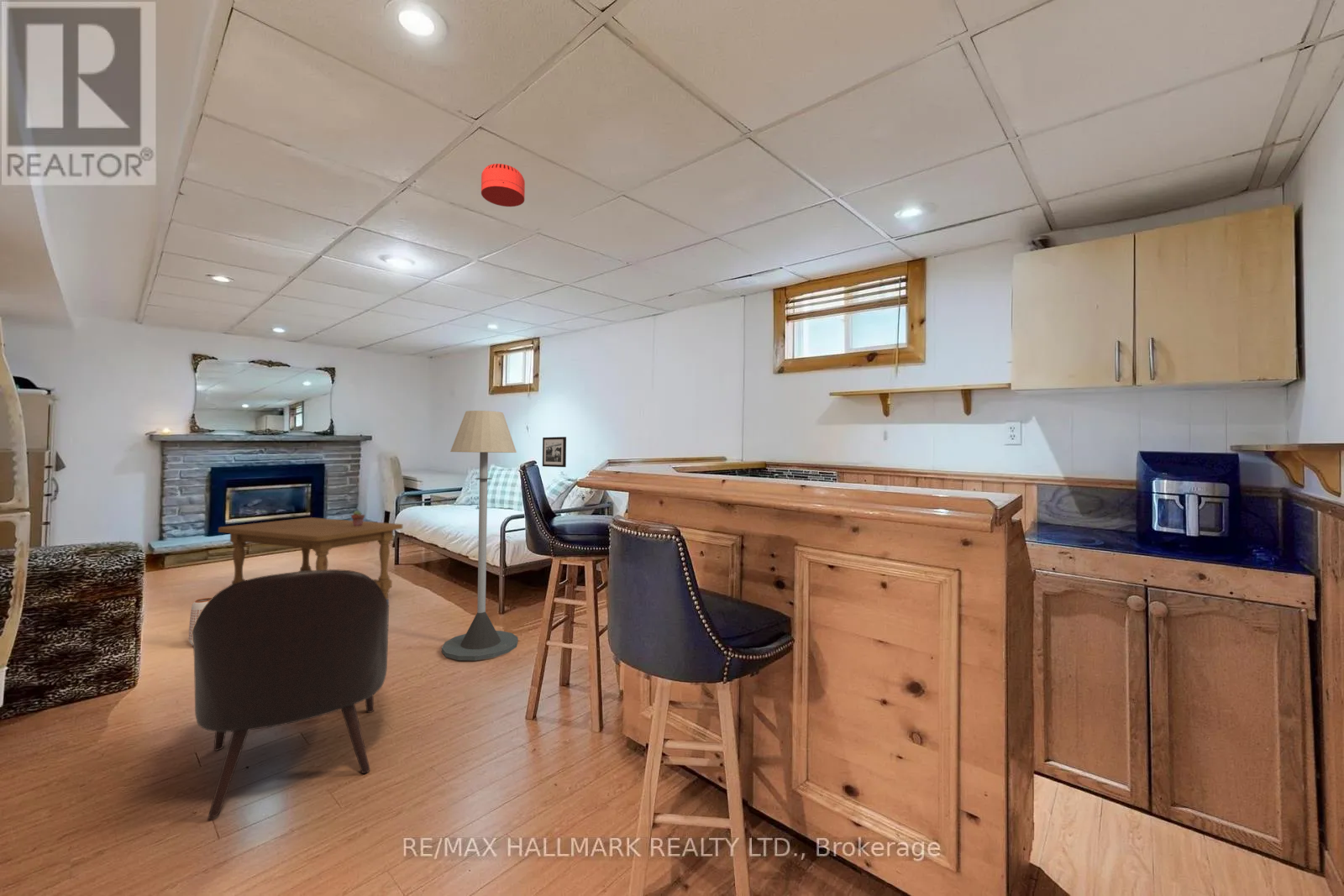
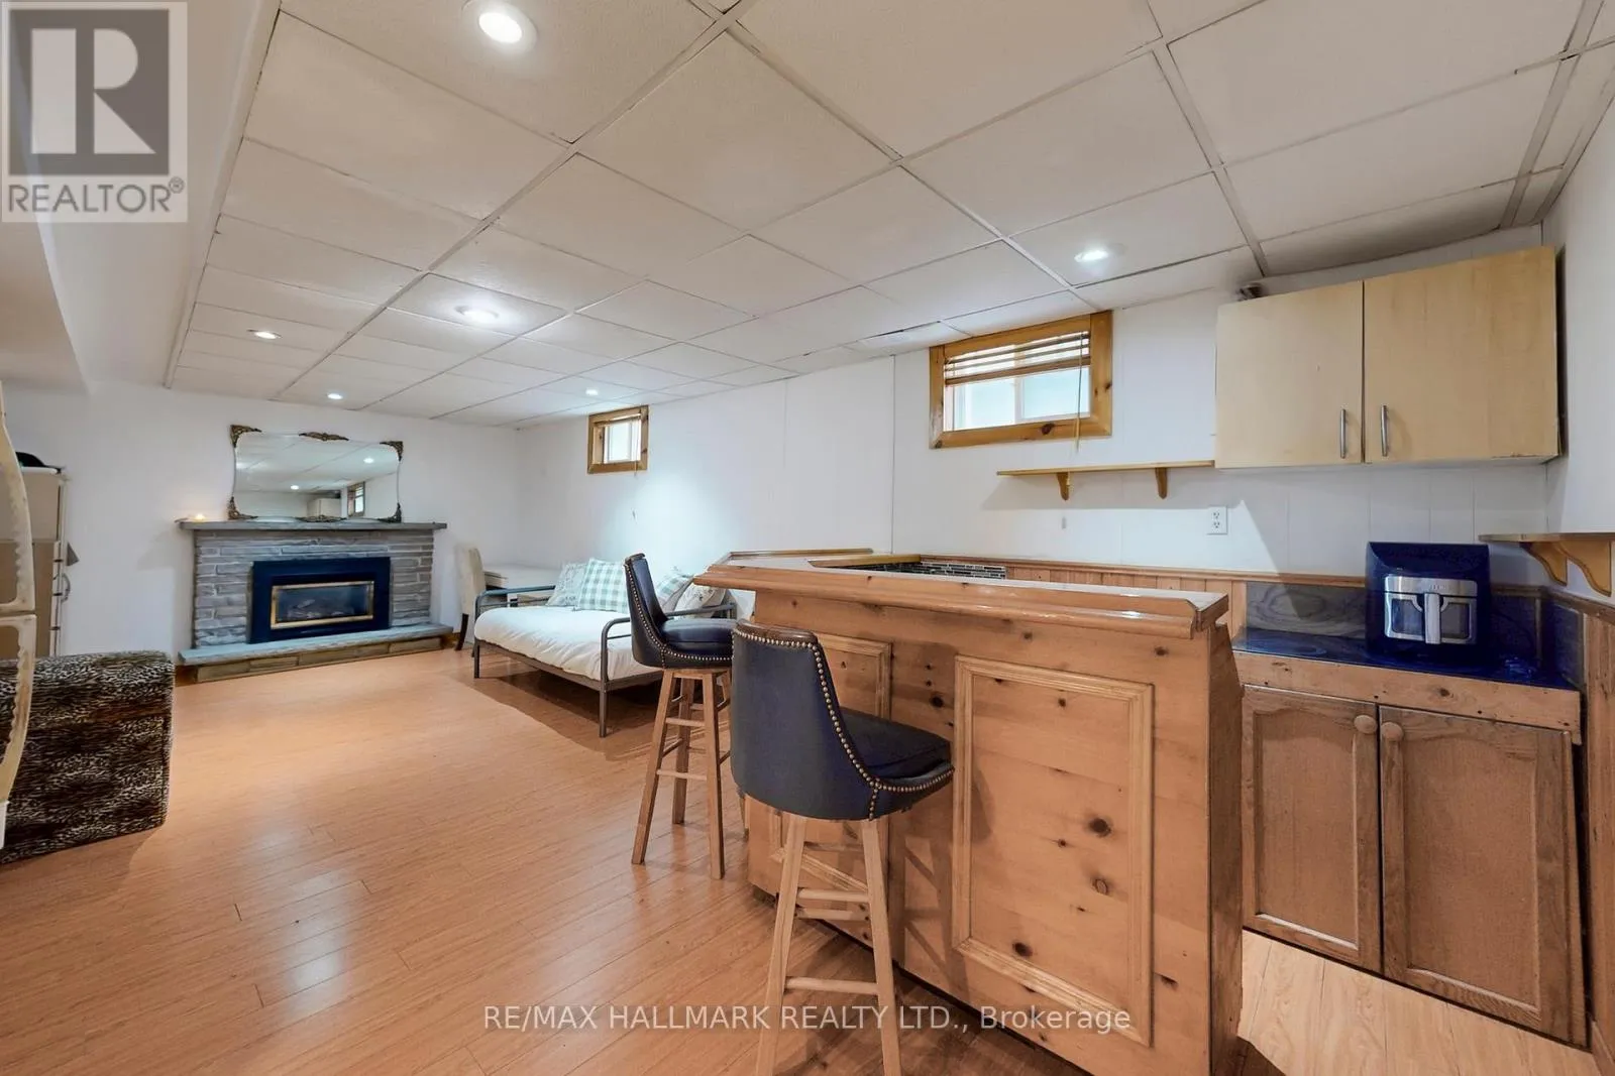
- planter [188,597,212,646]
- picture frame [542,436,567,468]
- potted succulent [350,510,365,527]
- floor lamp [441,410,519,661]
- smoke detector [480,163,526,207]
- armchair [192,569,390,819]
- coffee table [218,516,403,599]
